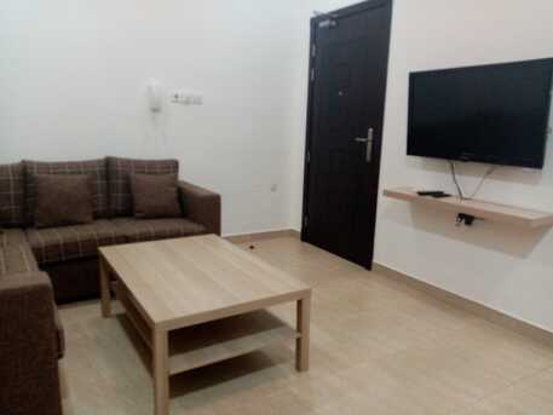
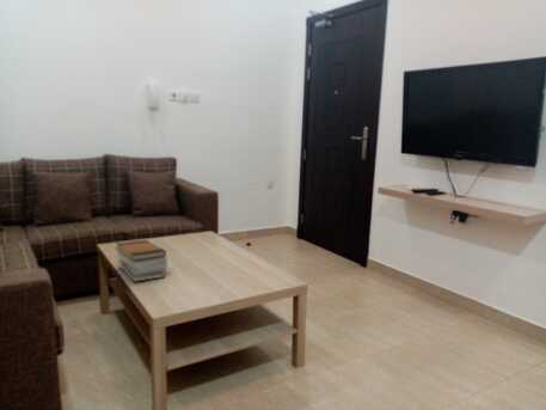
+ book stack [115,238,168,283]
